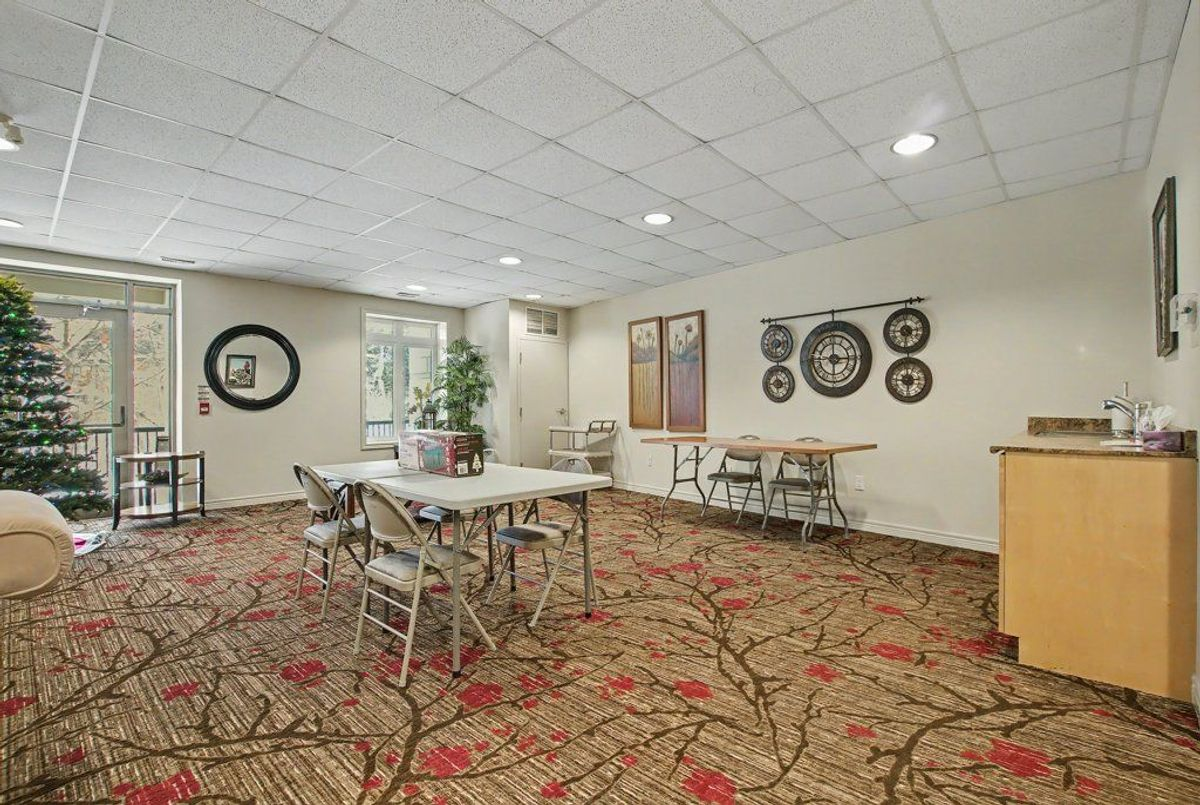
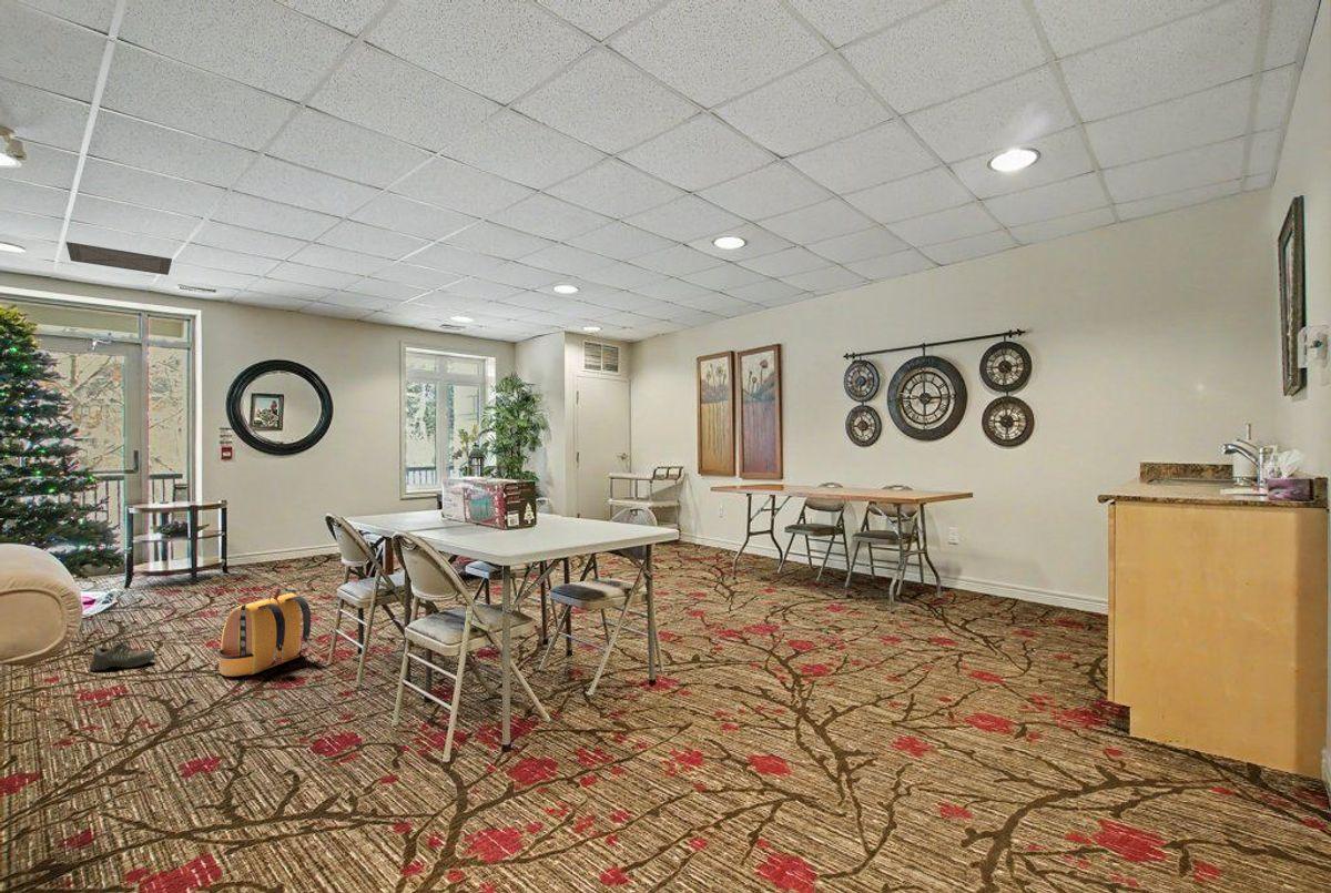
+ shoe [89,637,156,672]
+ backpack [217,587,312,678]
+ ceiling vent [64,241,173,276]
